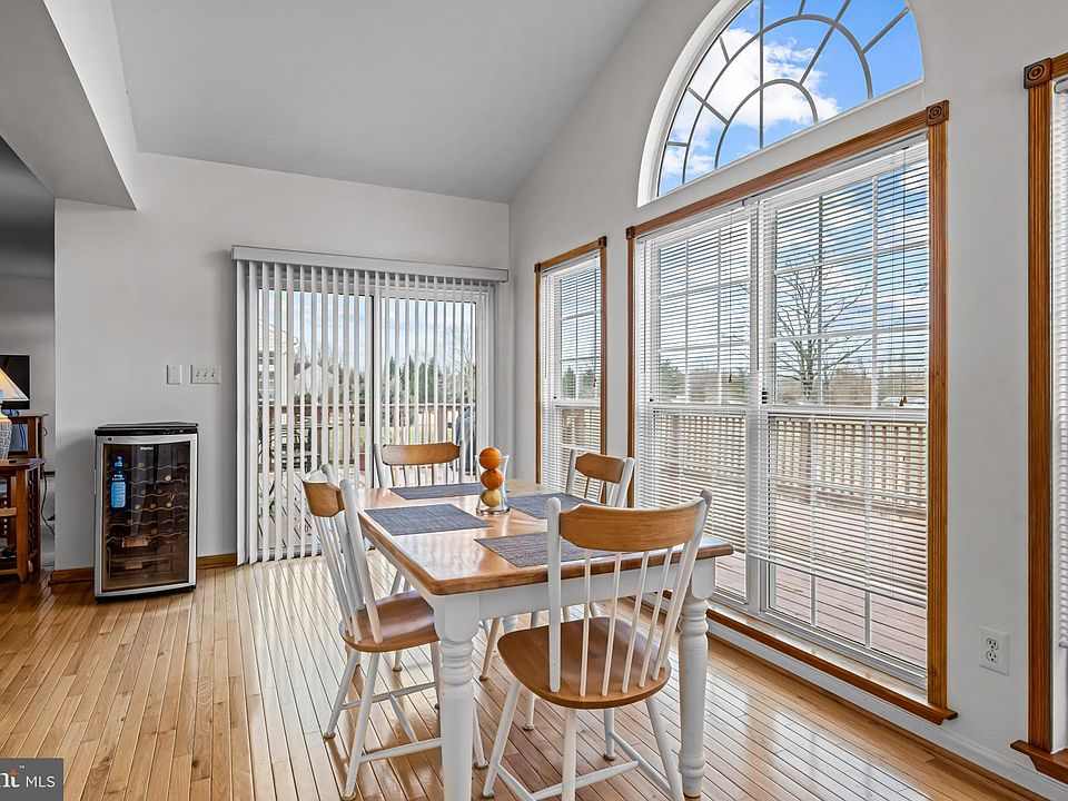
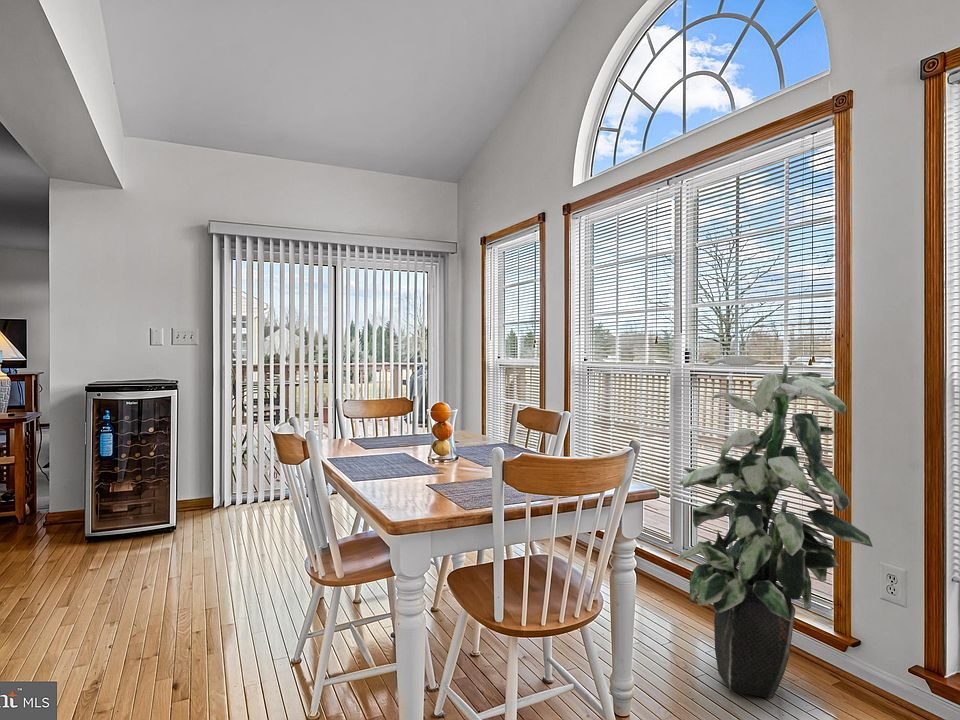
+ indoor plant [676,355,874,699]
